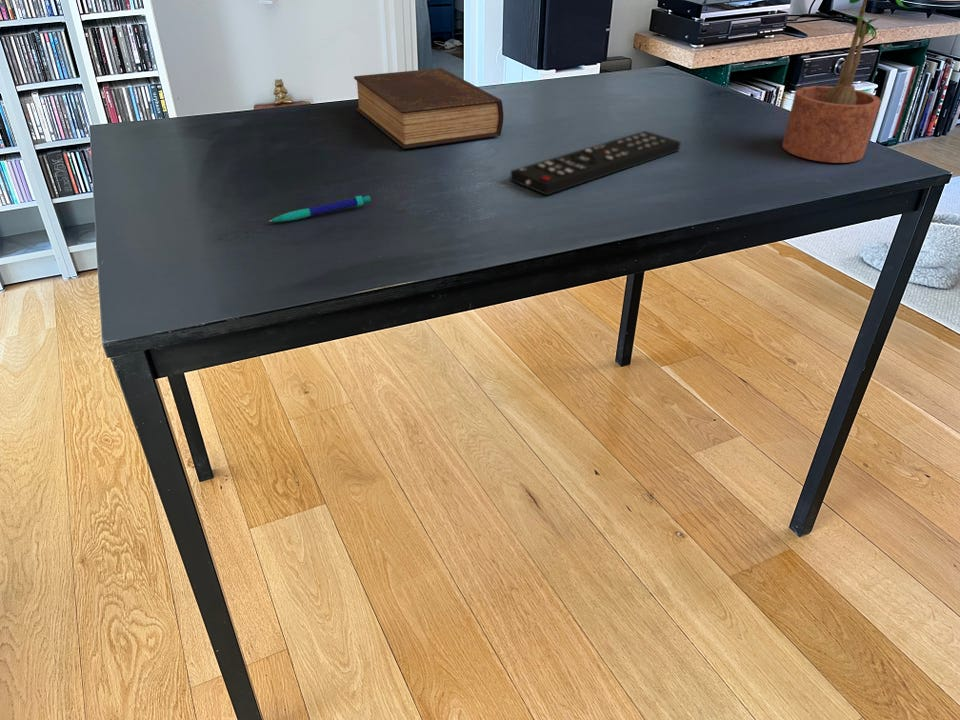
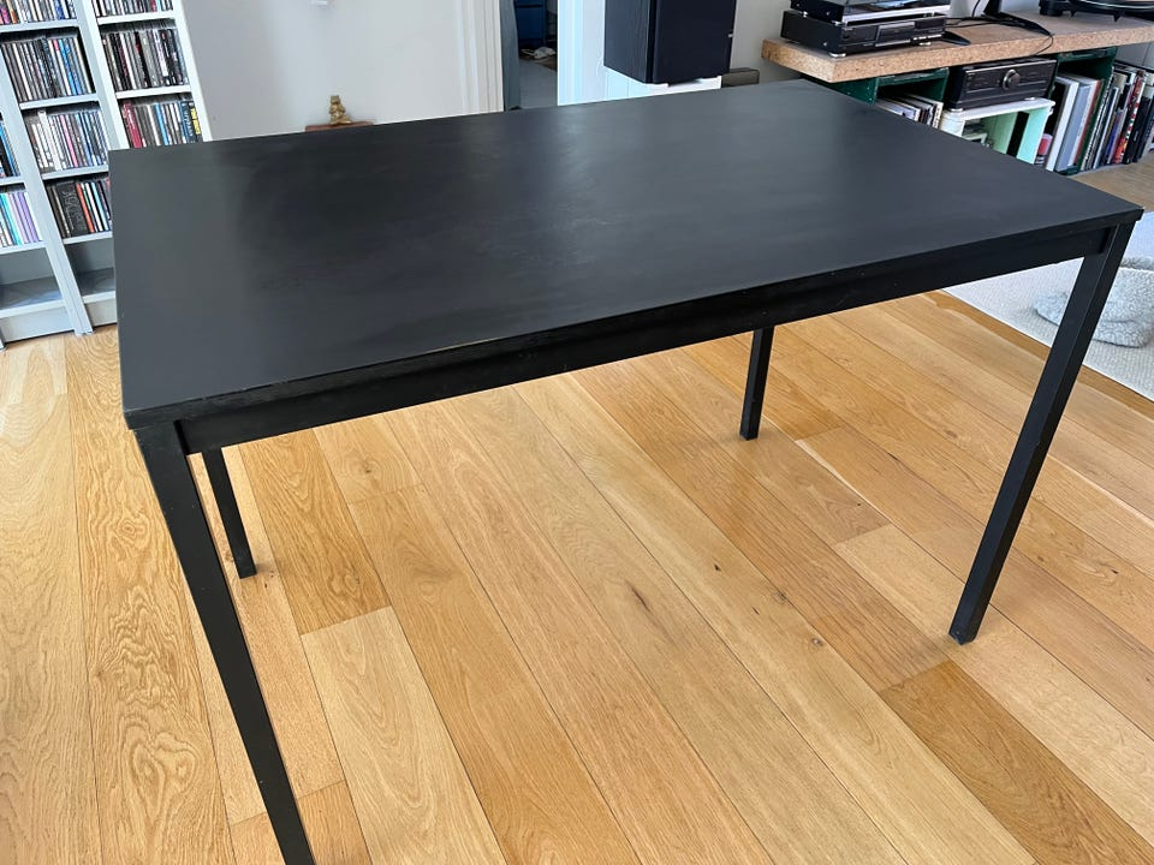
- potted plant [781,0,918,164]
- remote control [509,130,681,196]
- pen [269,195,372,223]
- book [353,67,505,150]
